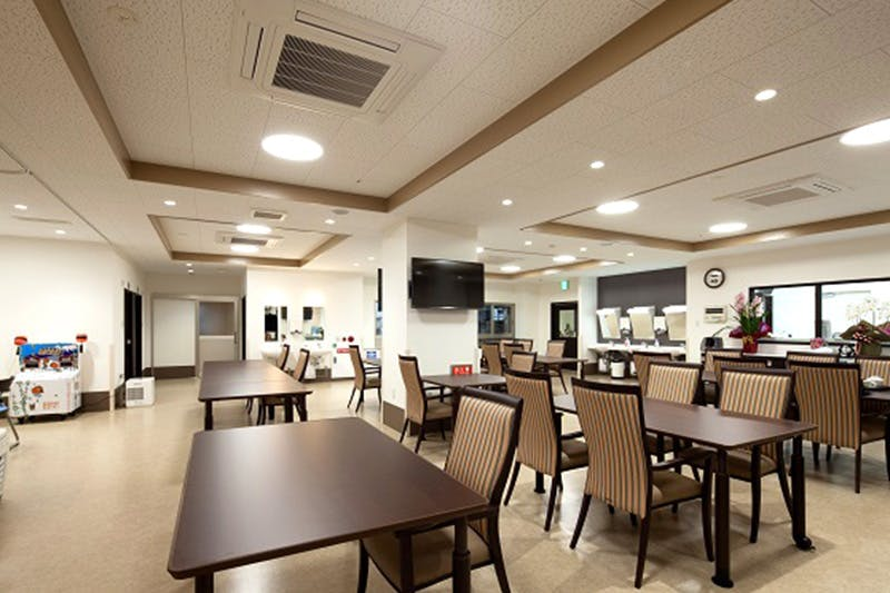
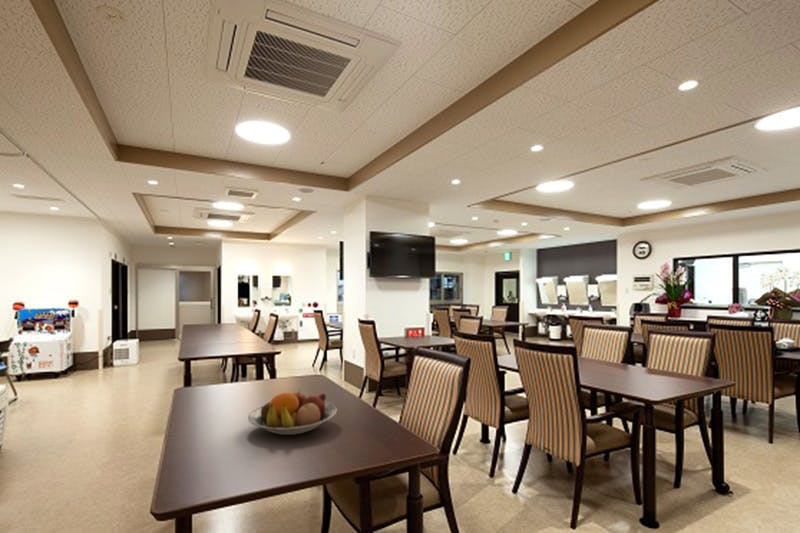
+ fruit bowl [247,388,337,436]
